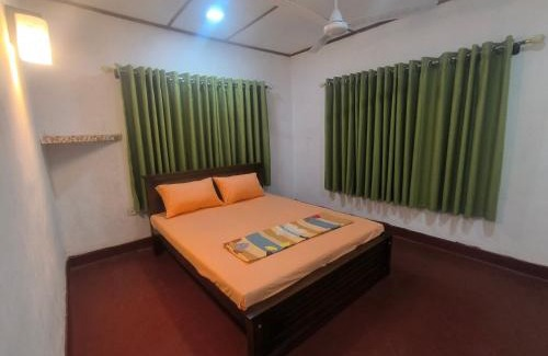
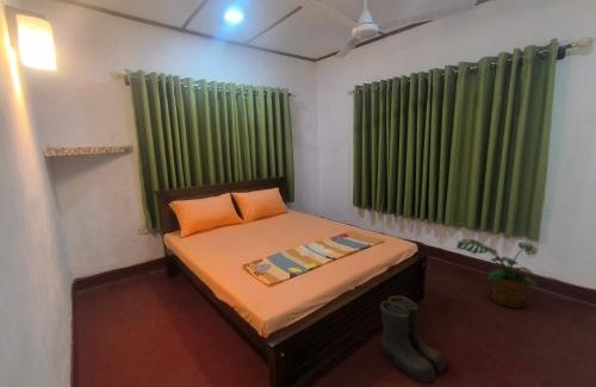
+ potted plant [455,238,539,308]
+ boots [379,295,448,387]
